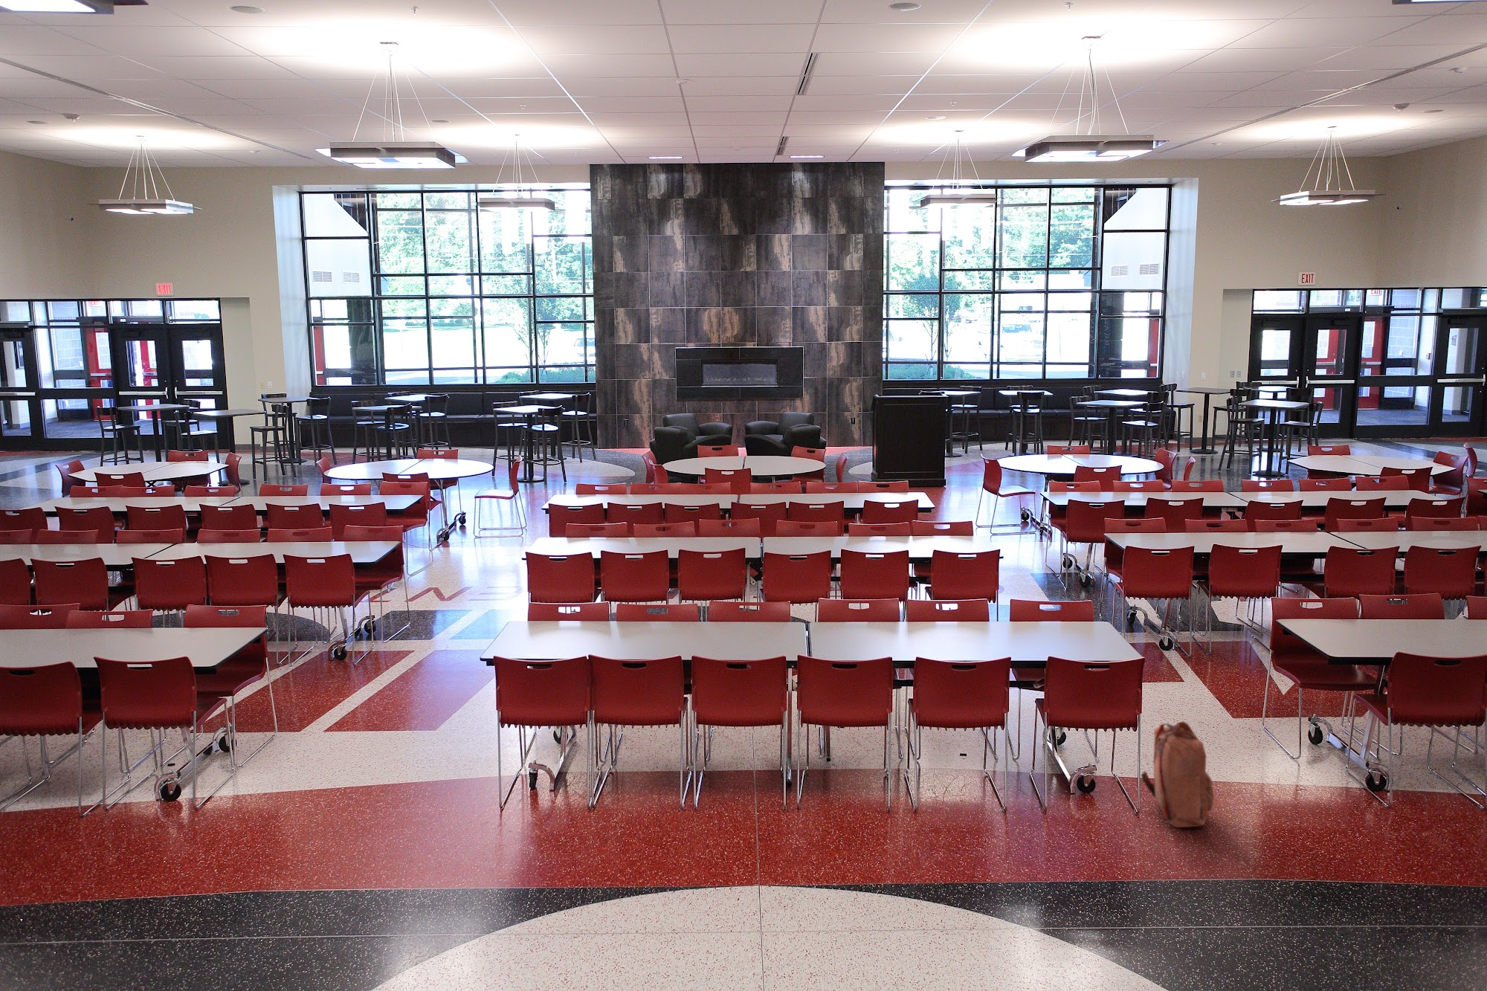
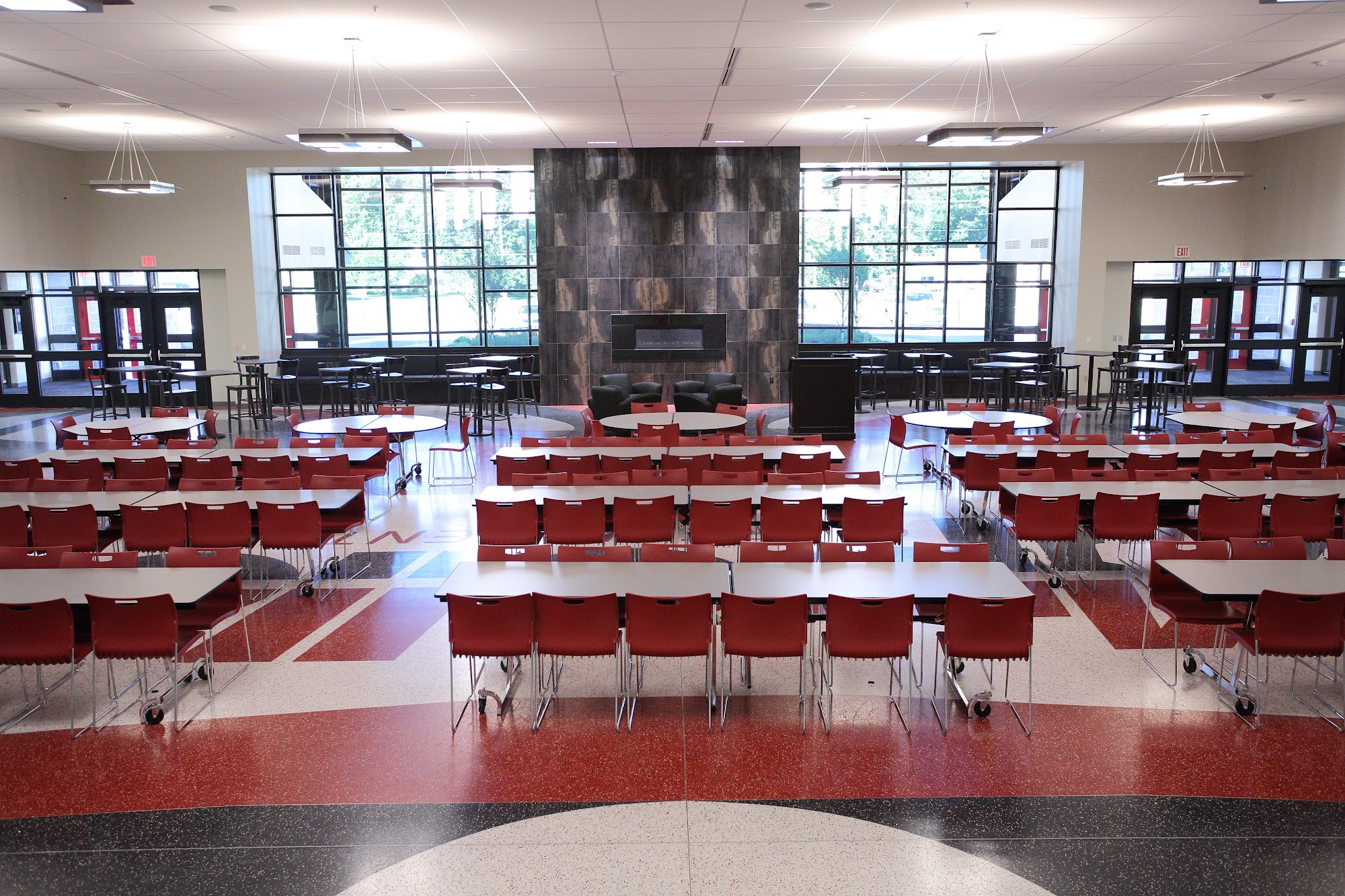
- backpack [1141,720,1215,828]
